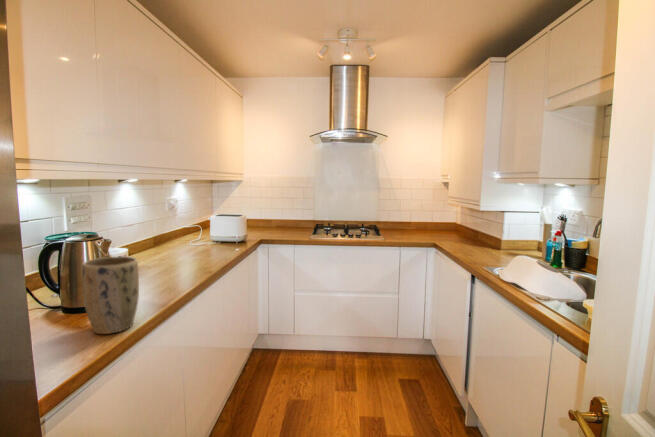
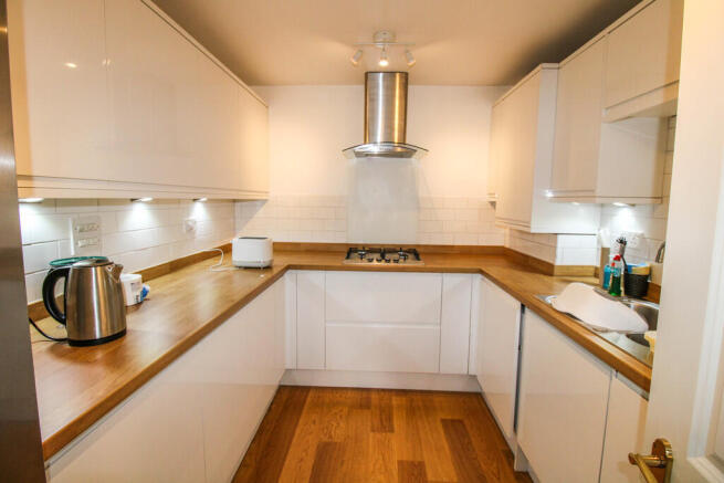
- plant pot [81,256,140,335]
